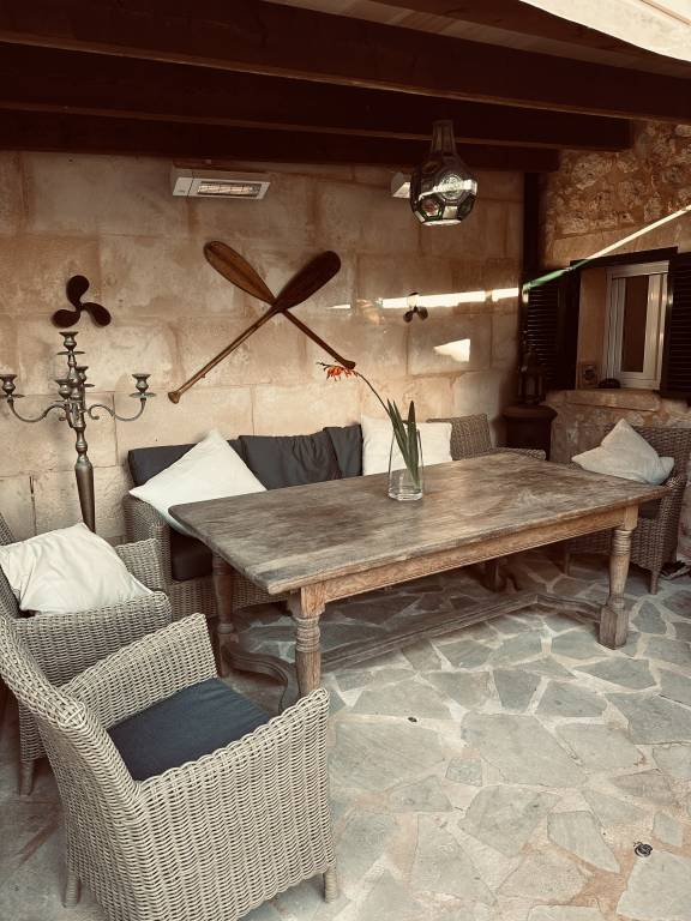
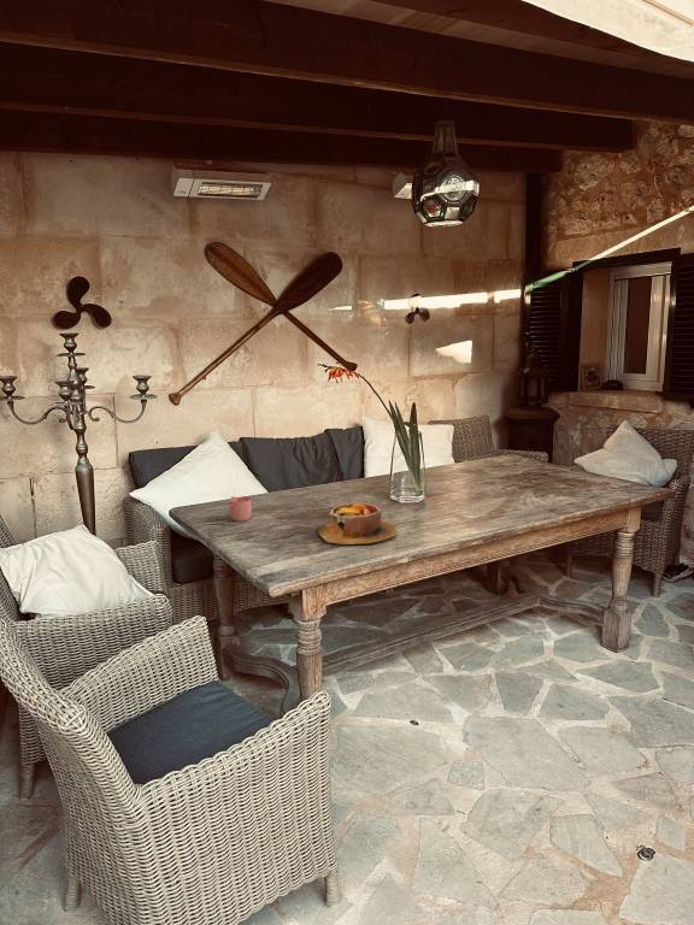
+ bowl [317,501,399,546]
+ mug [229,495,253,523]
